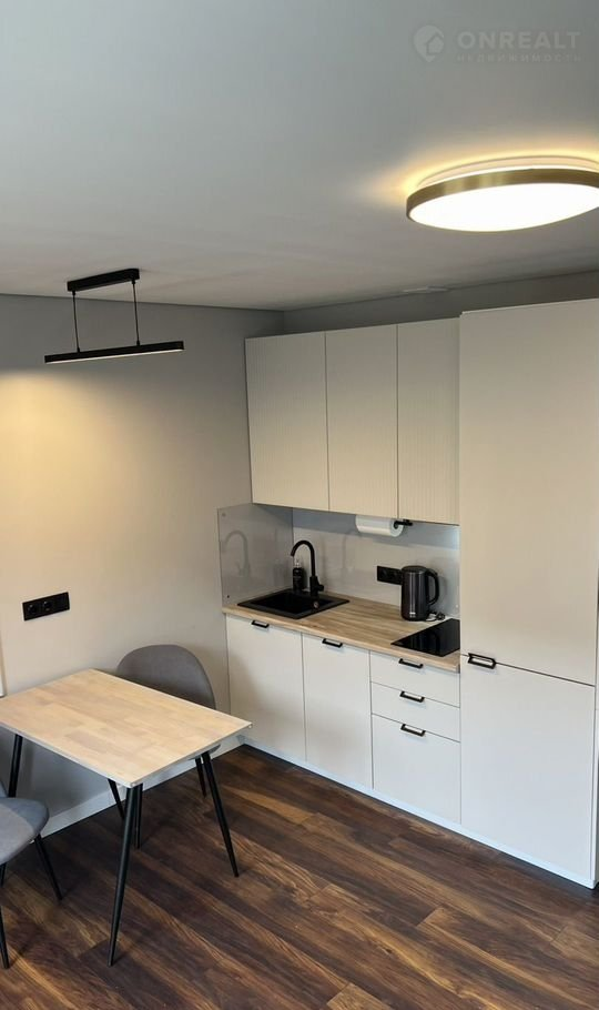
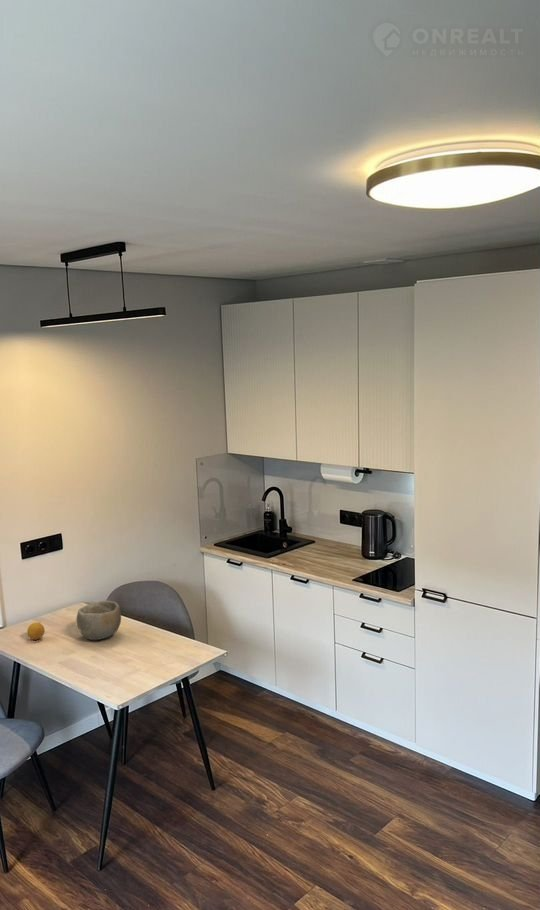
+ bowl [75,600,122,641]
+ fruit [26,621,46,641]
